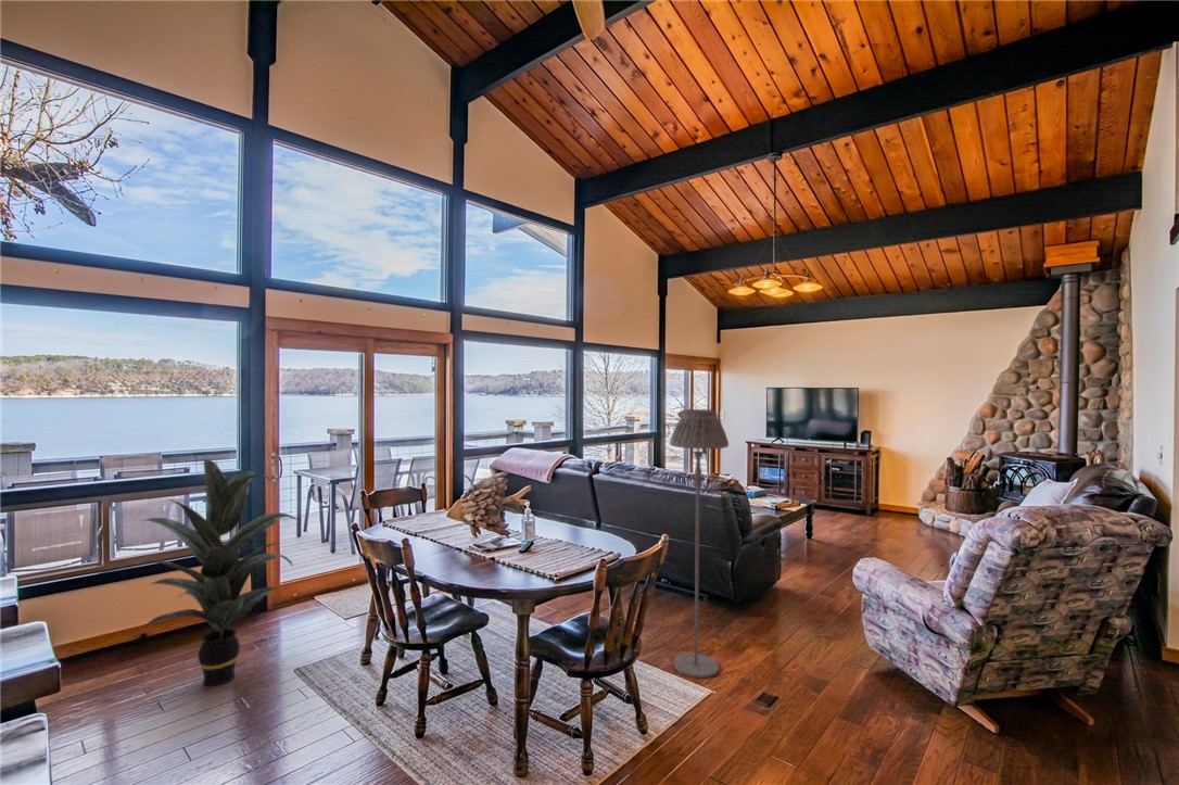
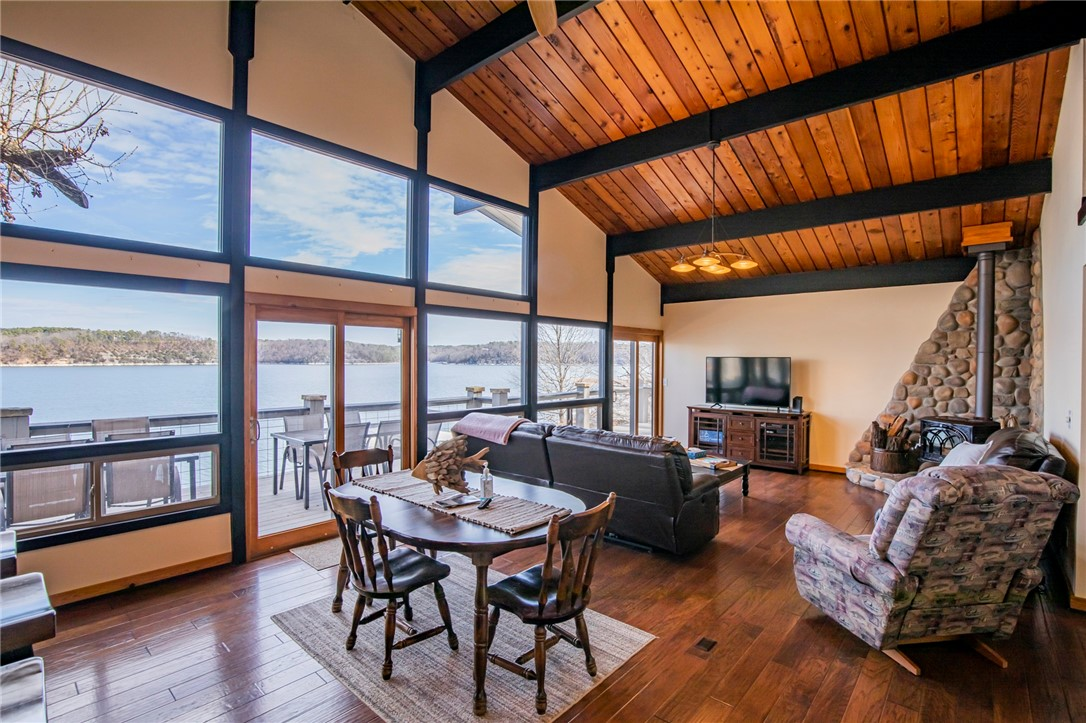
- indoor plant [140,458,303,687]
- floor lamp [669,408,730,680]
